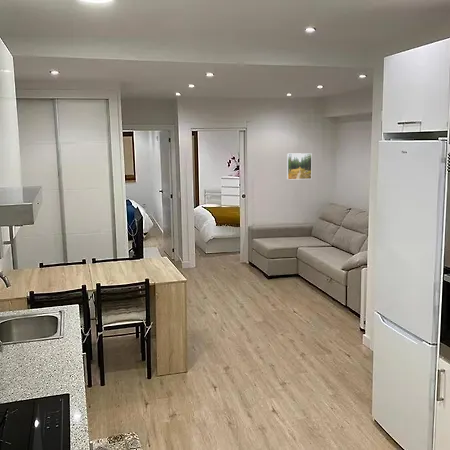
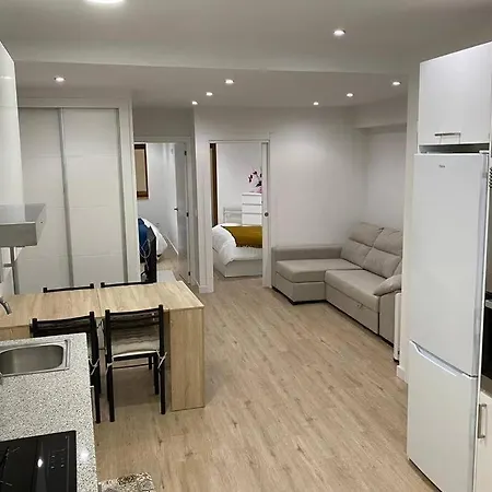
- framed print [286,152,313,180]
